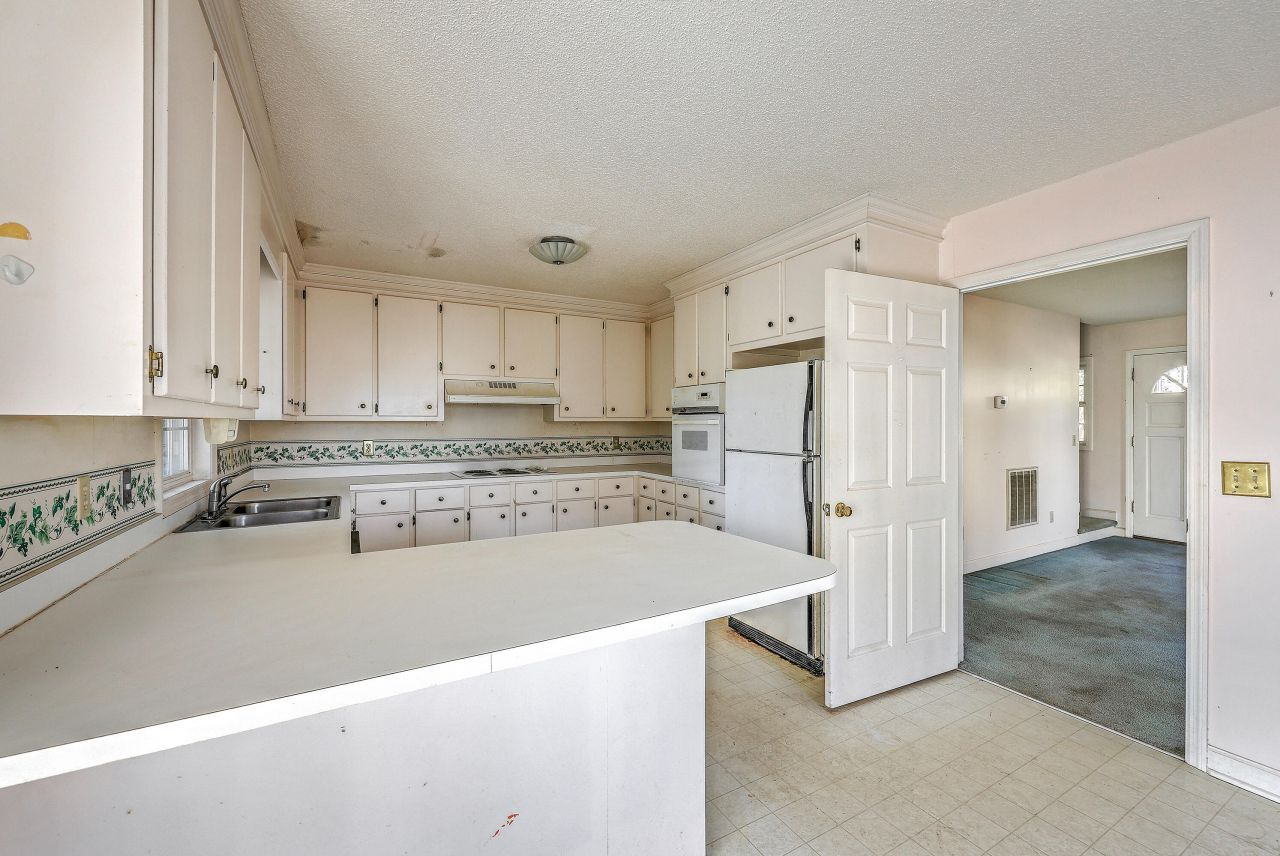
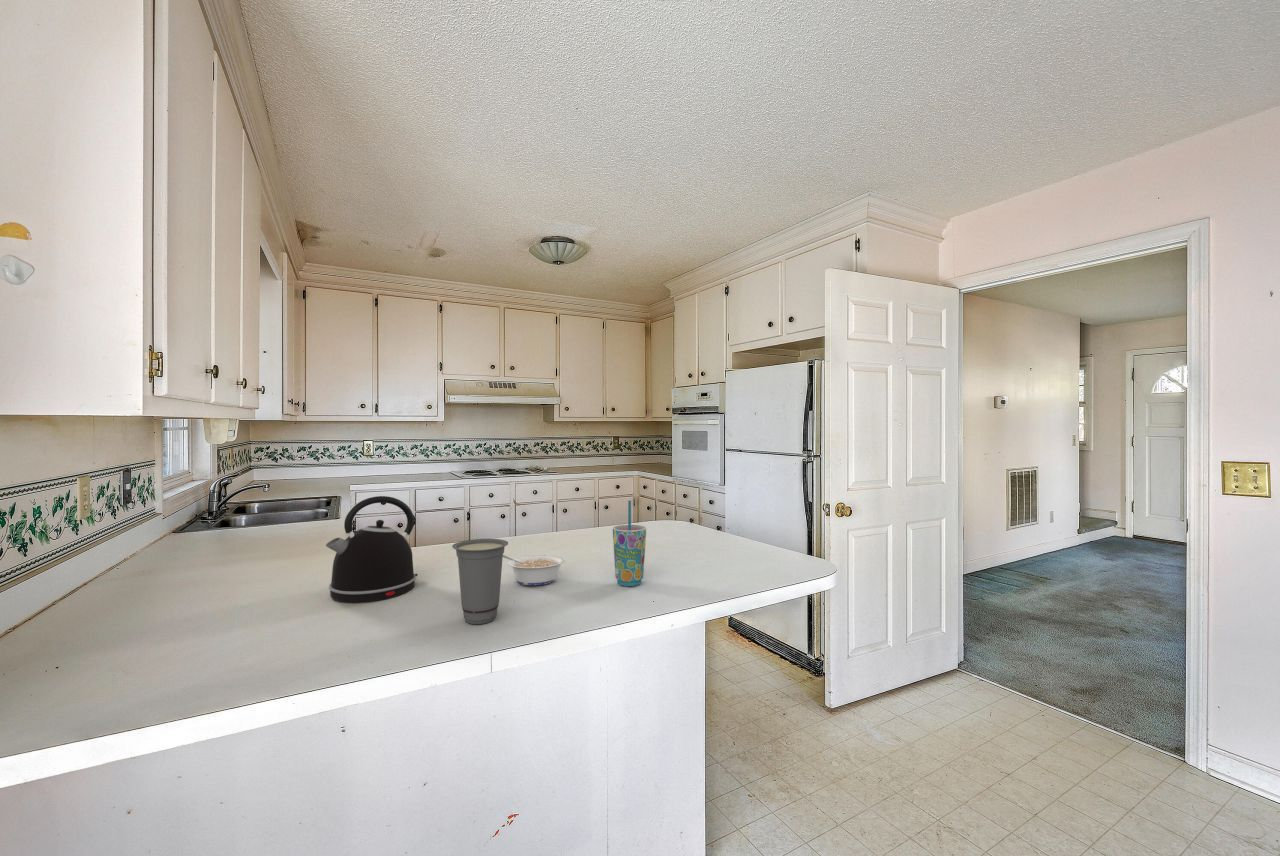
+ cup [612,499,647,587]
+ kettle [325,495,419,603]
+ cup [451,538,509,625]
+ legume [503,554,566,586]
